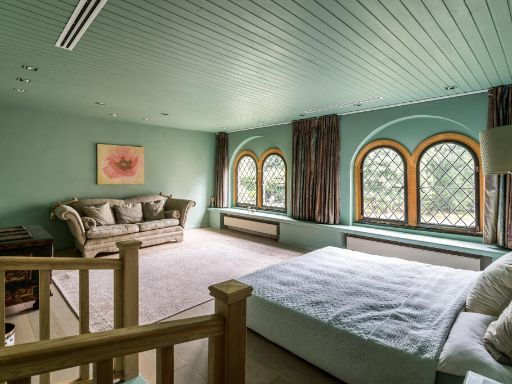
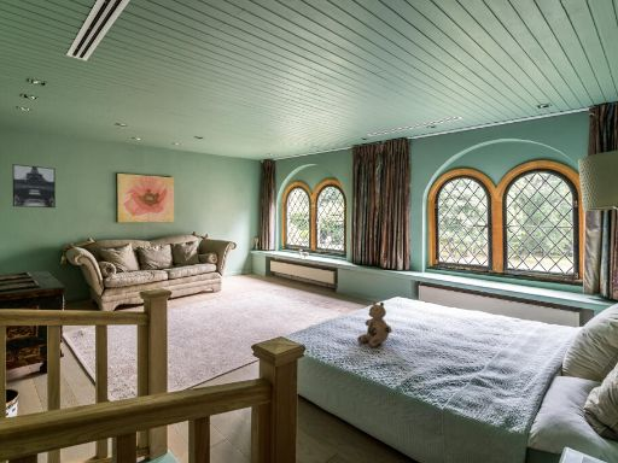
+ teddy bear [356,299,393,348]
+ wall art [11,163,57,209]
